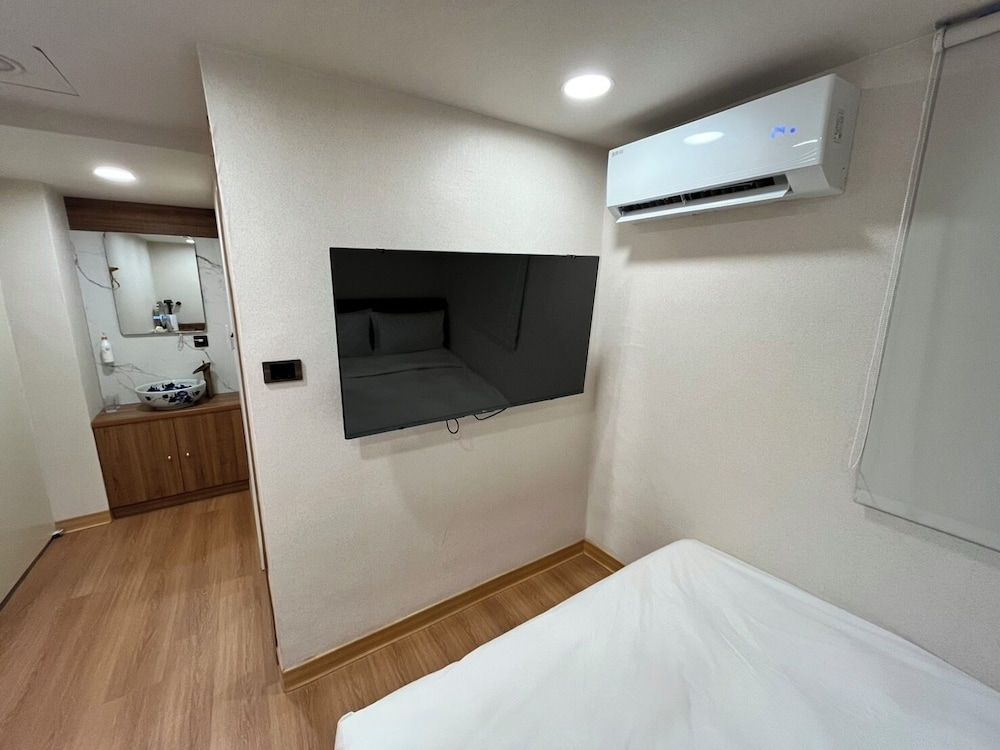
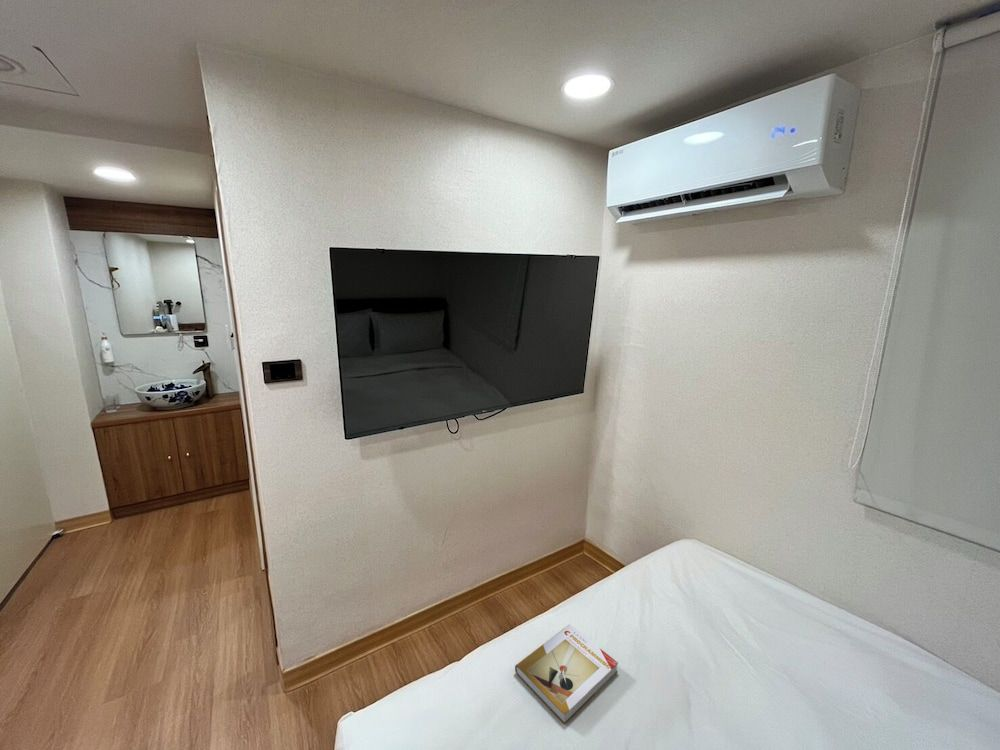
+ book [514,624,619,725]
